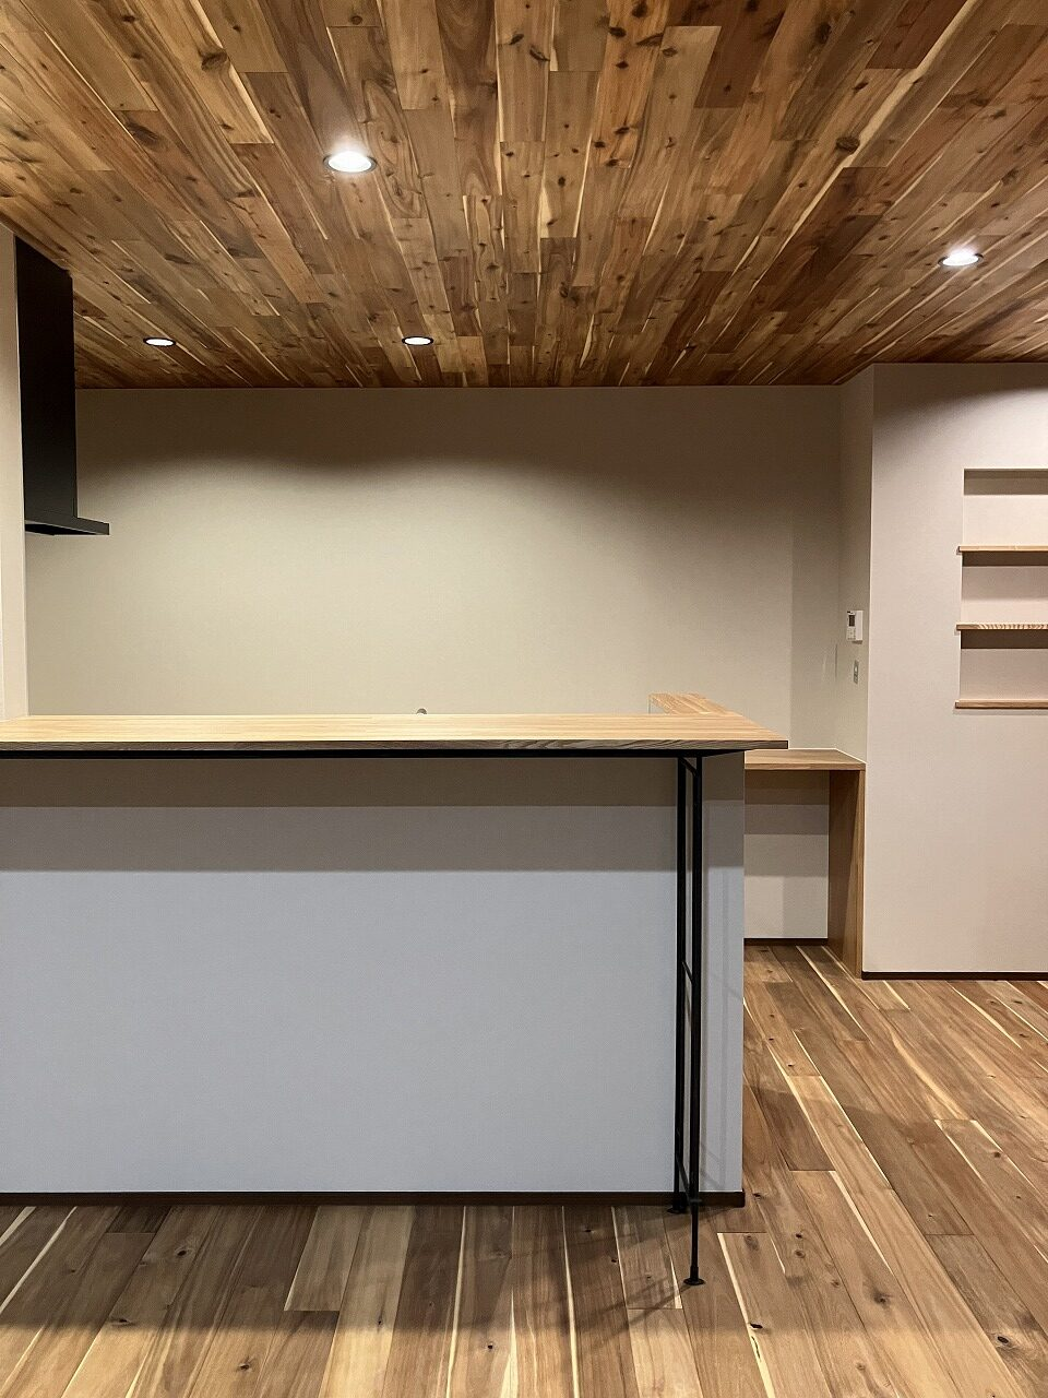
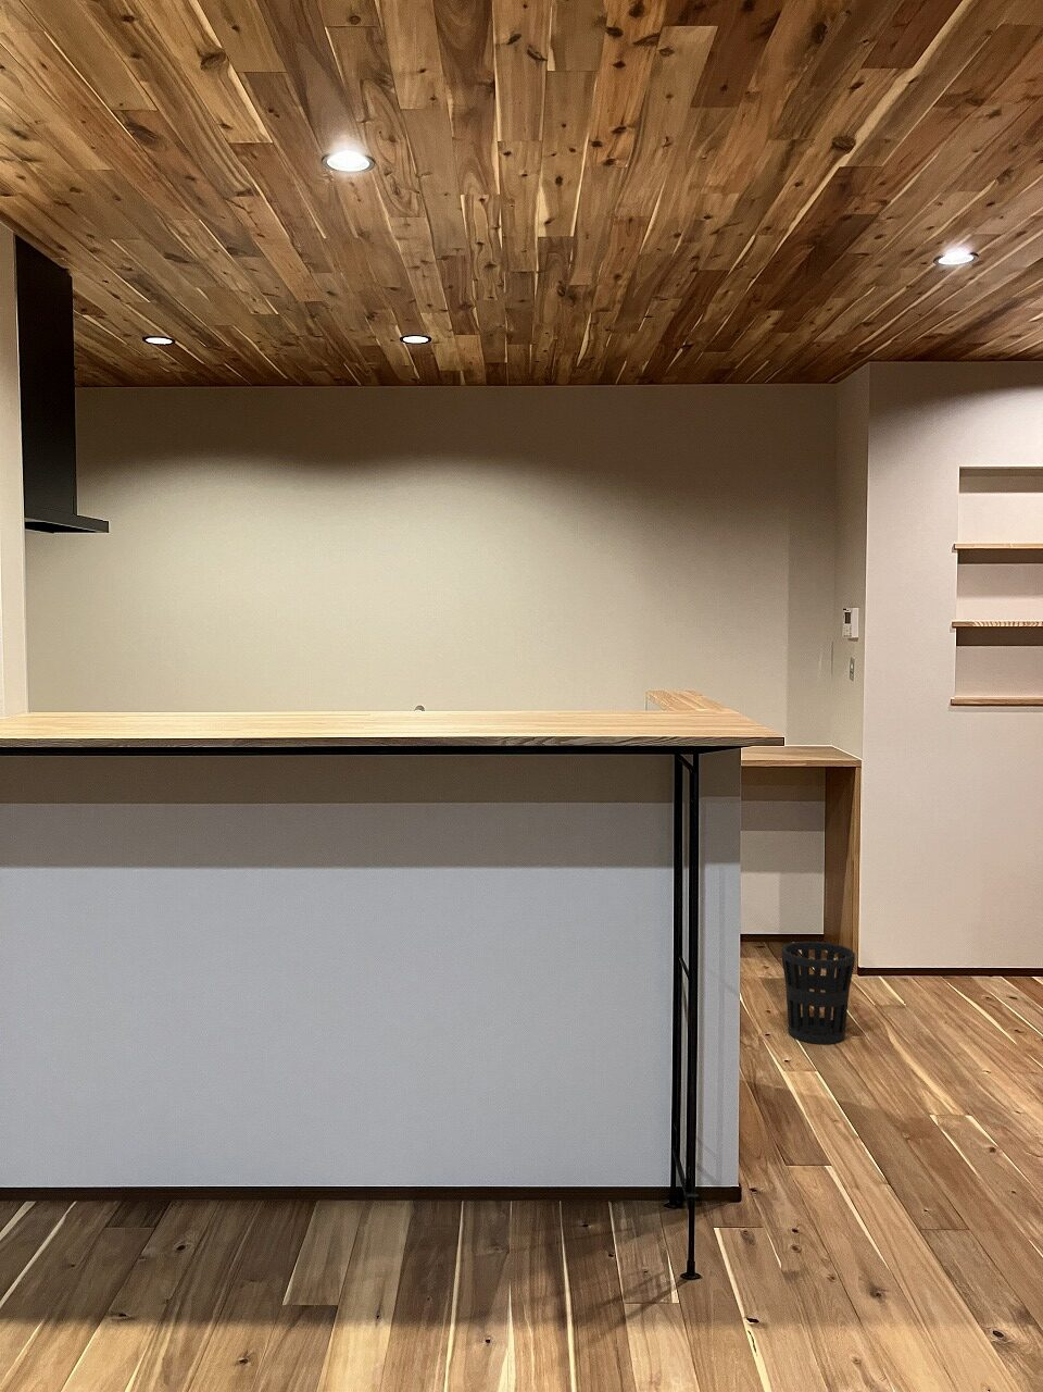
+ wastebasket [780,940,856,1045]
